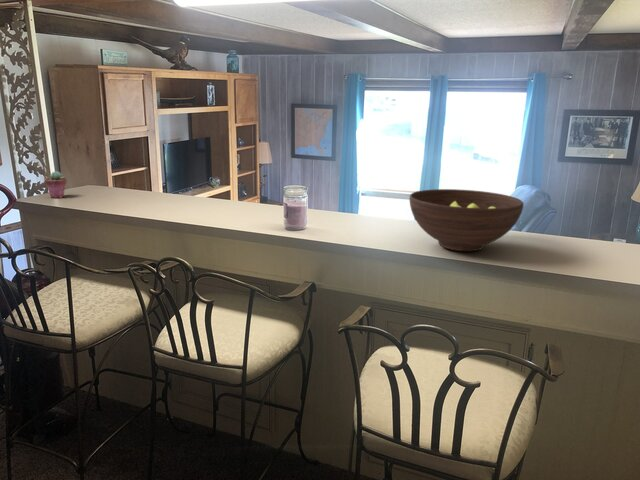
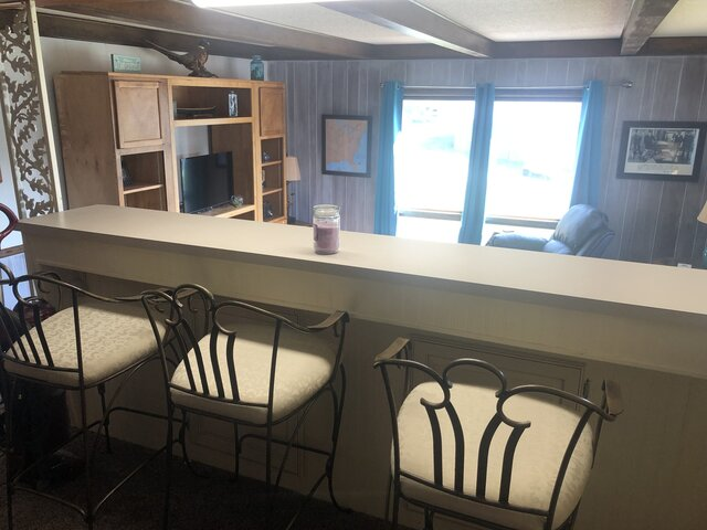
- potted succulent [44,170,67,199]
- fruit bowl [408,188,525,252]
